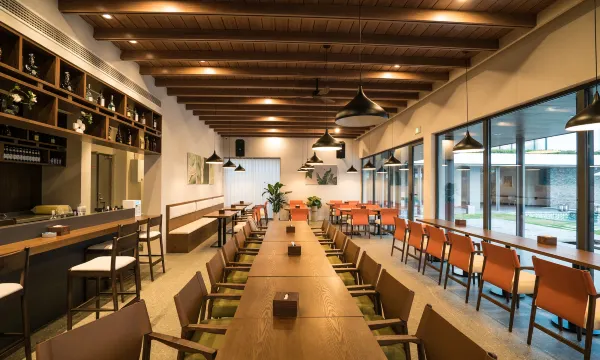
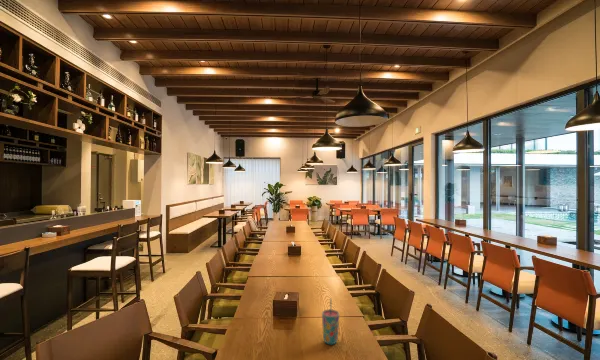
+ cup [321,298,340,345]
